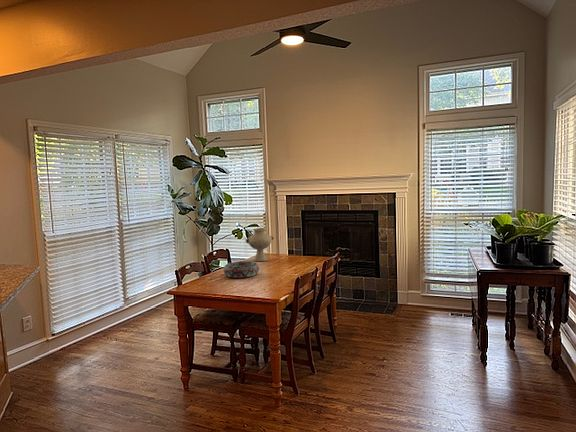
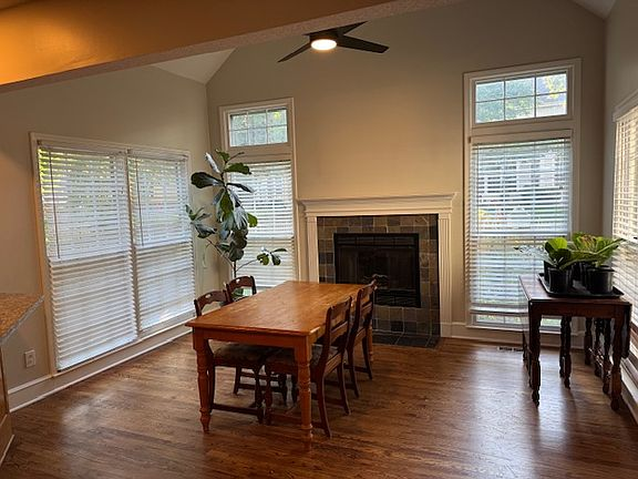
- vase [245,227,275,262]
- decorative bowl [223,260,260,279]
